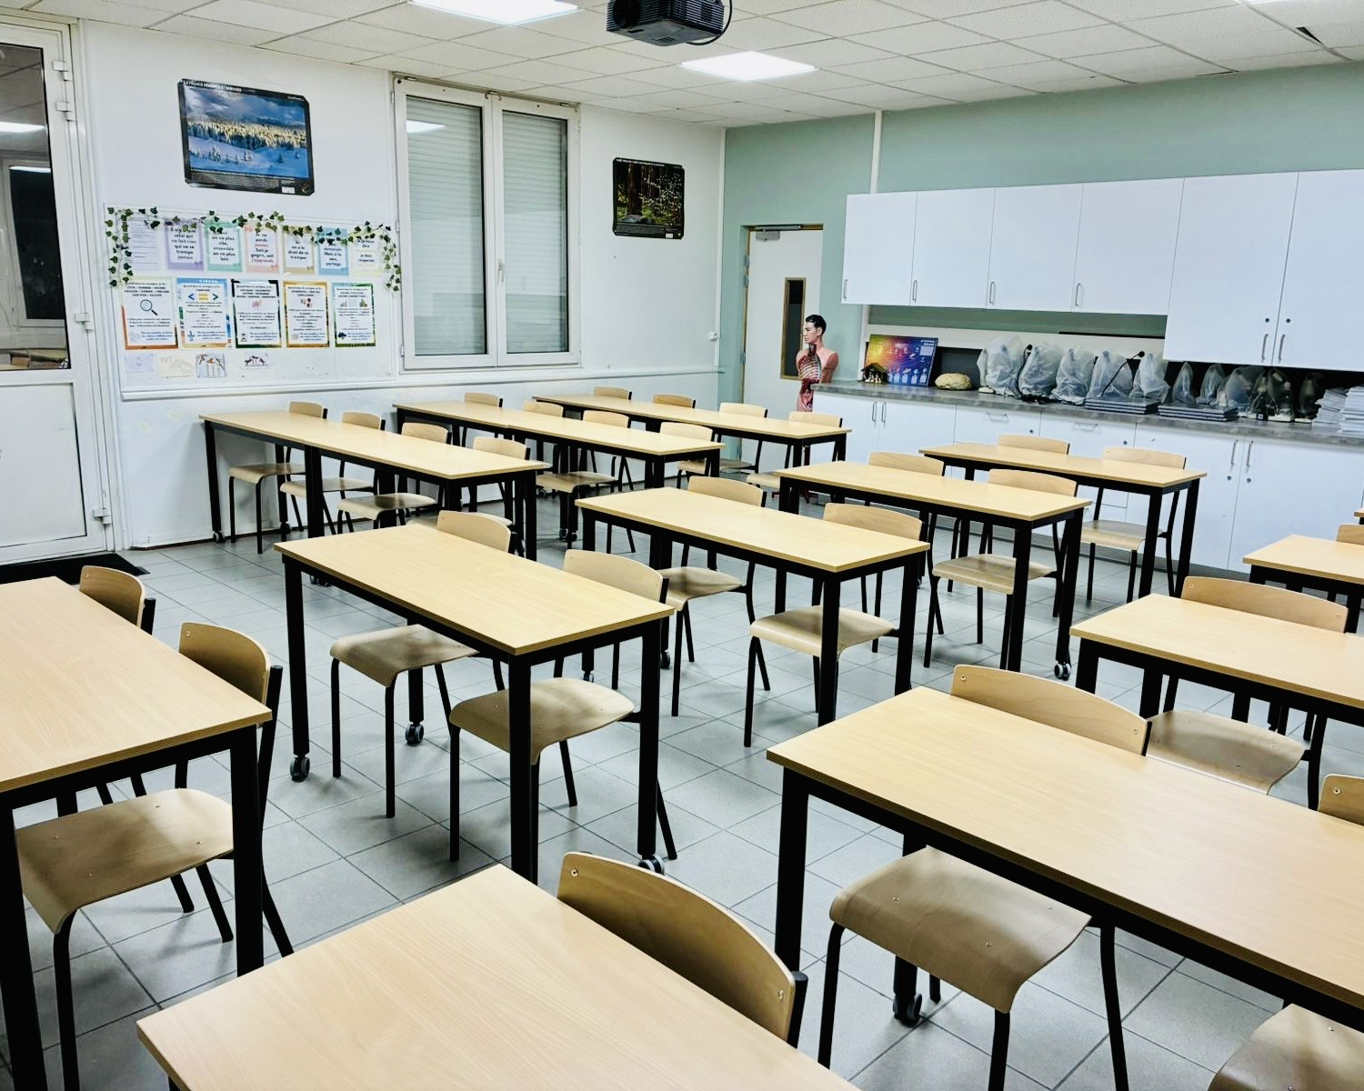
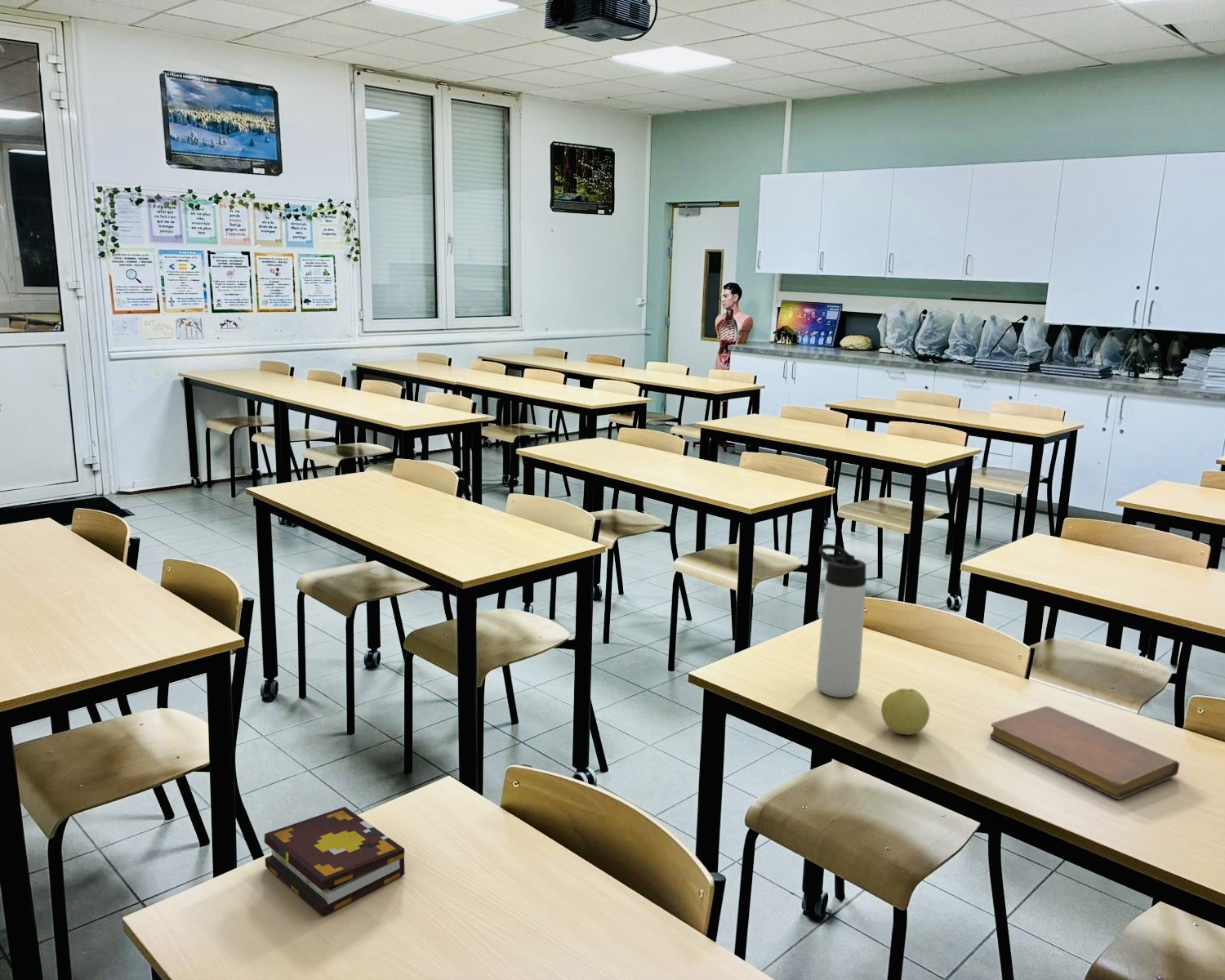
+ thermos bottle [816,543,867,698]
+ book [264,806,405,917]
+ apple [880,688,930,736]
+ notebook [989,706,1180,800]
